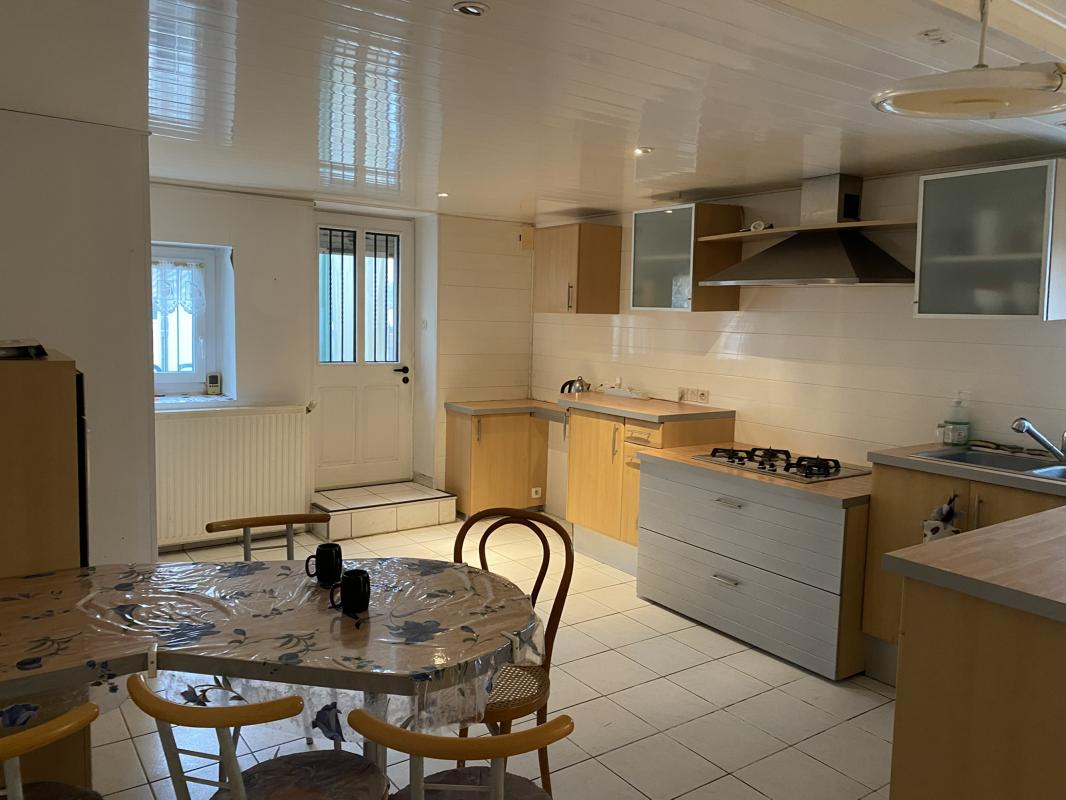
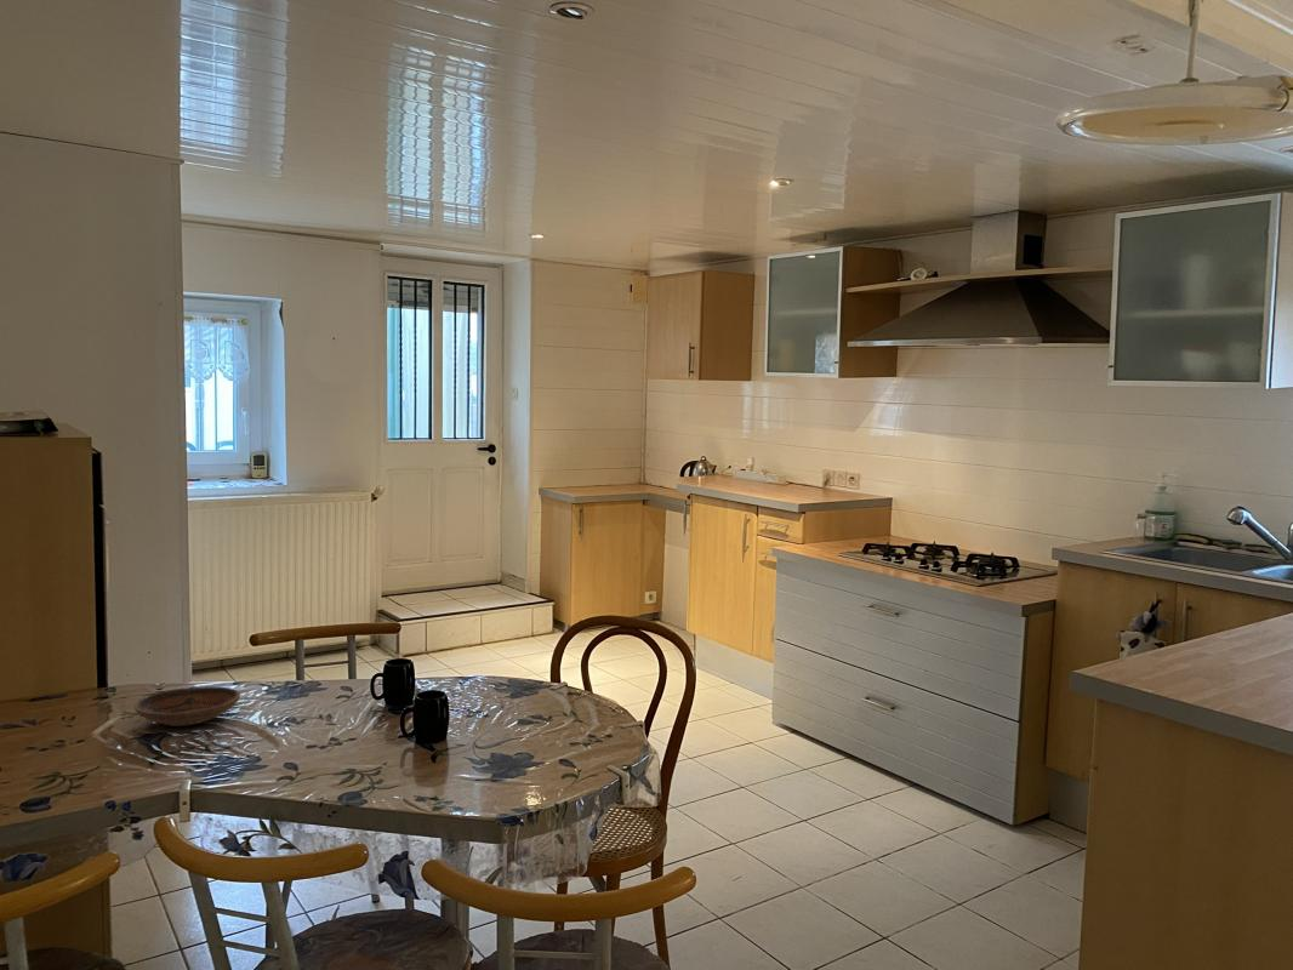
+ bowl [133,685,241,728]
